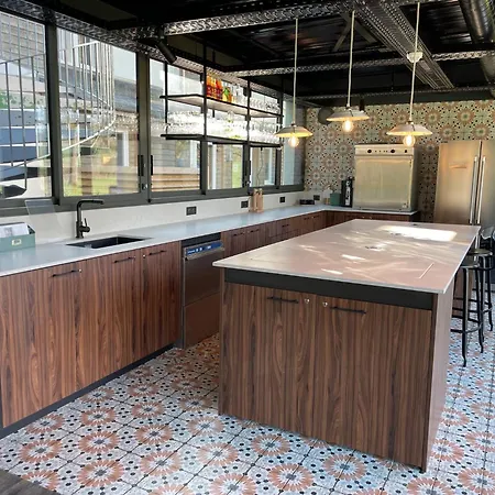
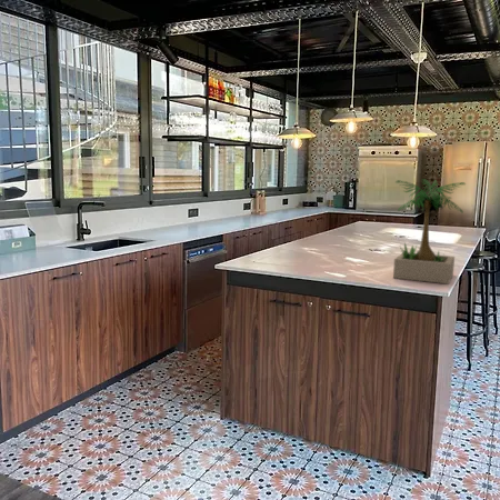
+ potted plant [392,178,467,284]
